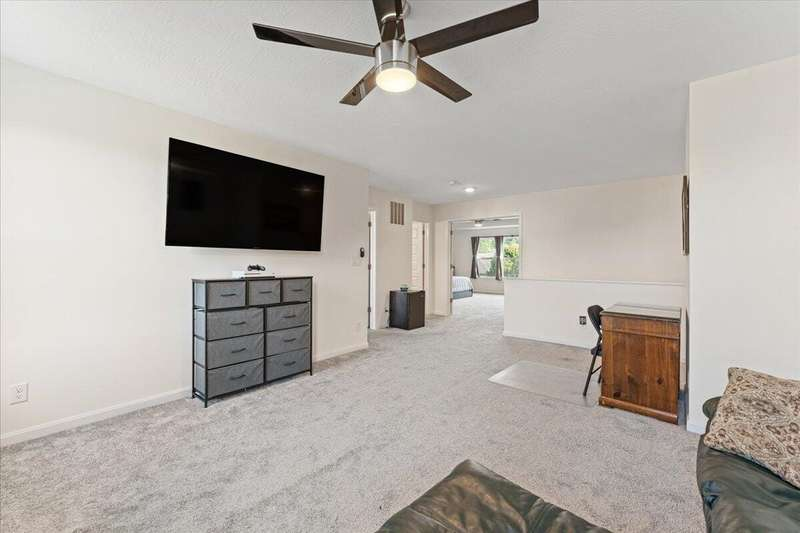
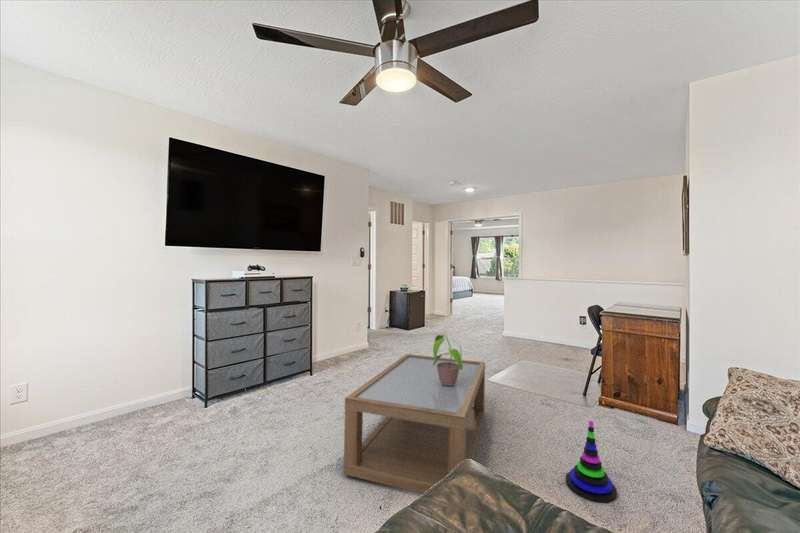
+ potted plant [432,333,463,385]
+ coffee table [342,353,486,495]
+ stacking toy [565,420,618,503]
